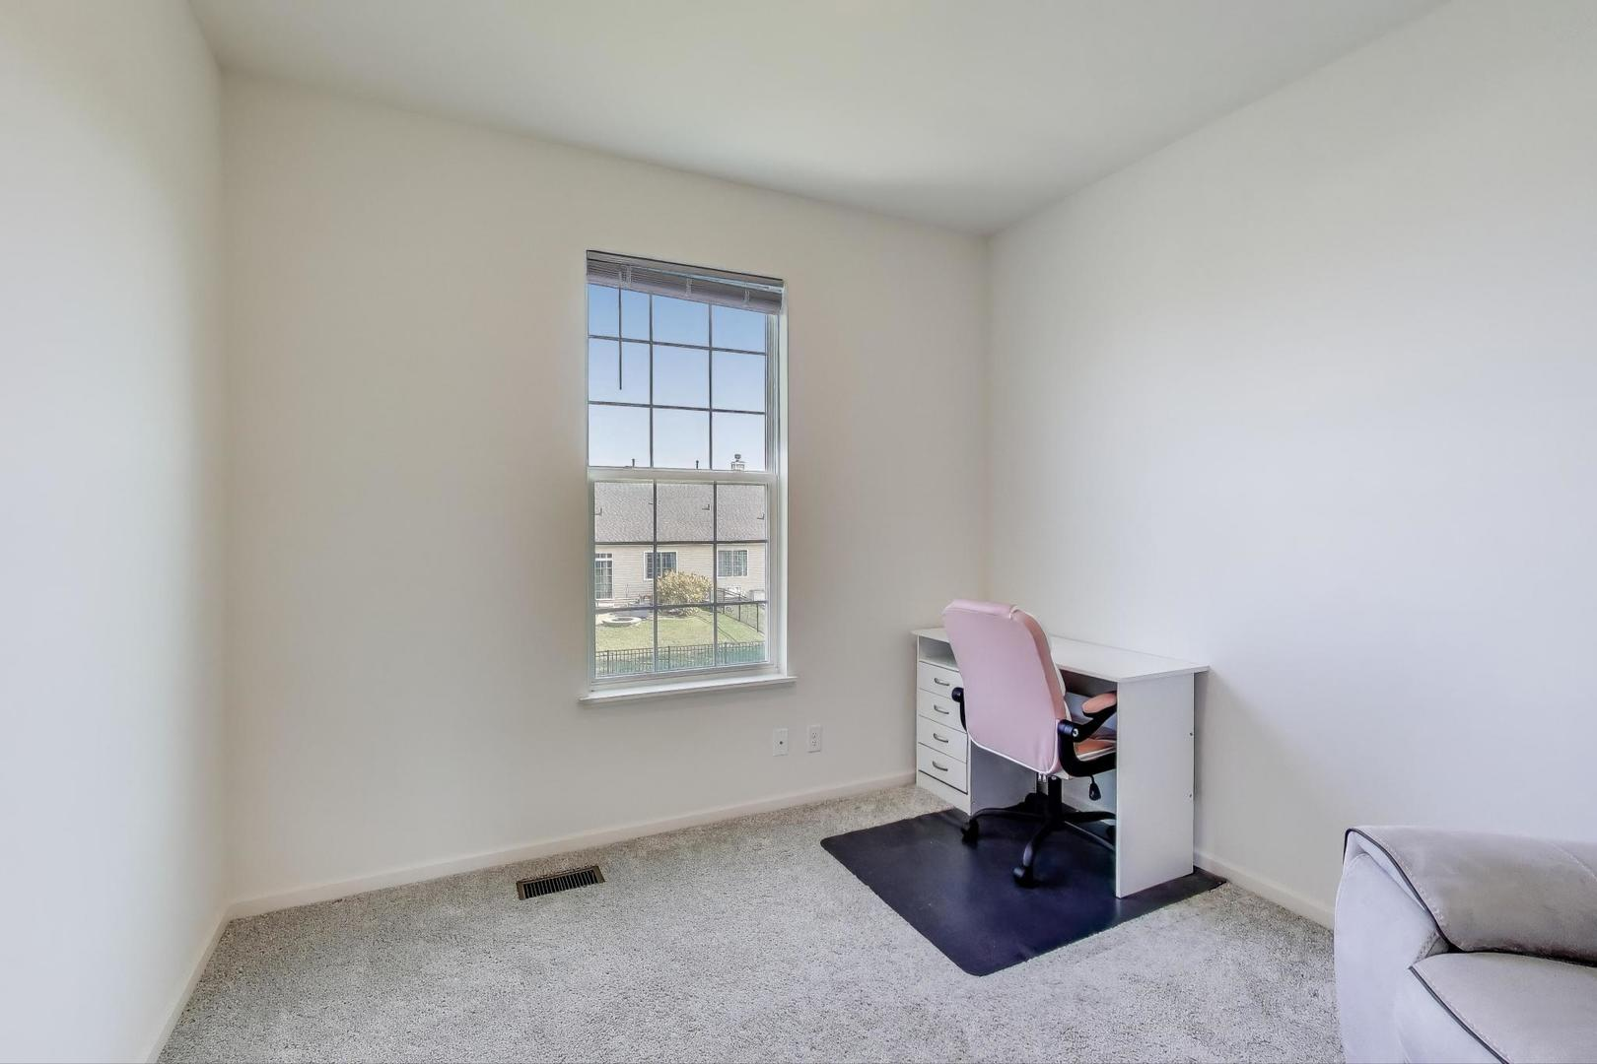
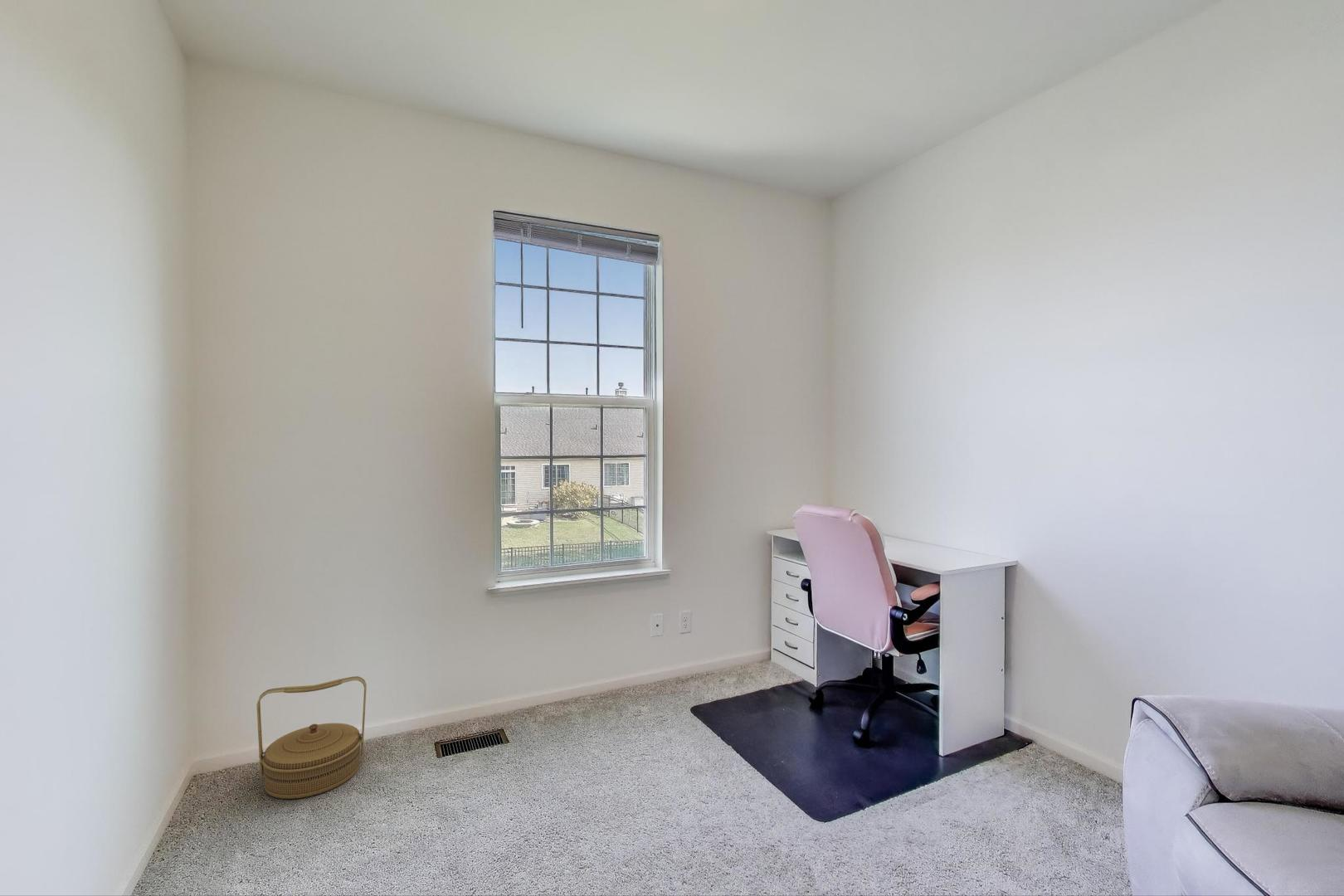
+ basket [256,675,368,800]
